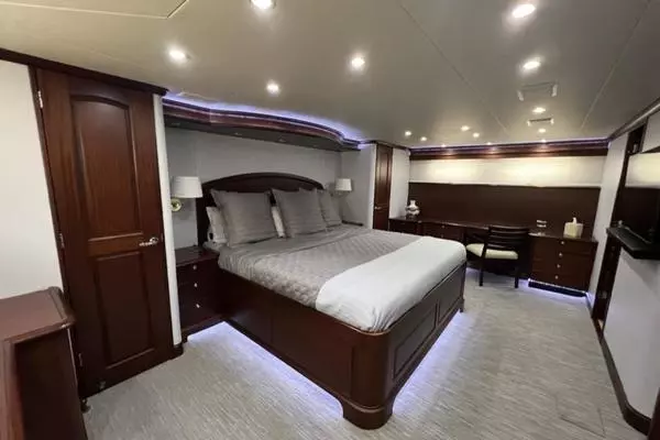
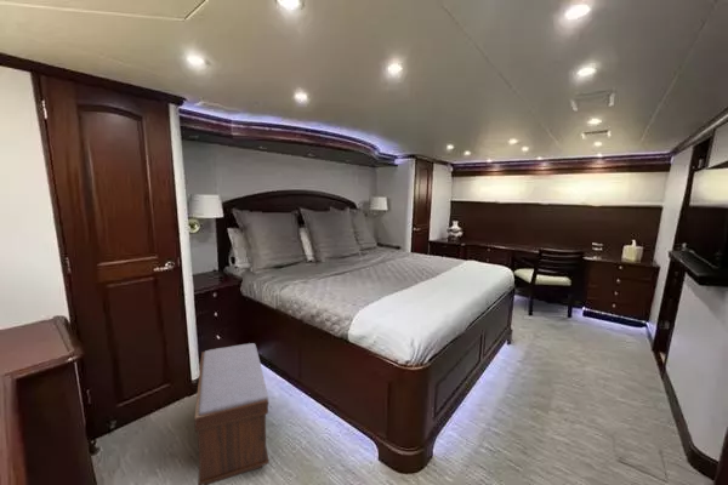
+ bench [193,342,271,485]
